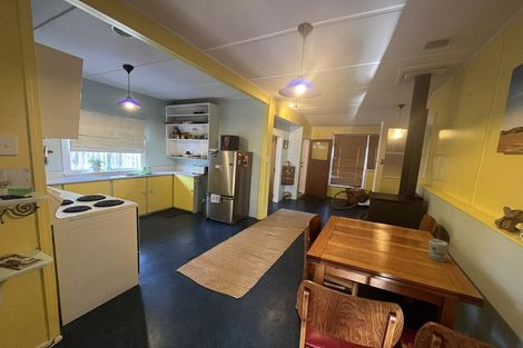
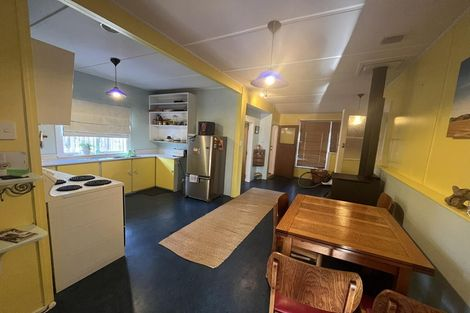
- jar [427,238,450,262]
